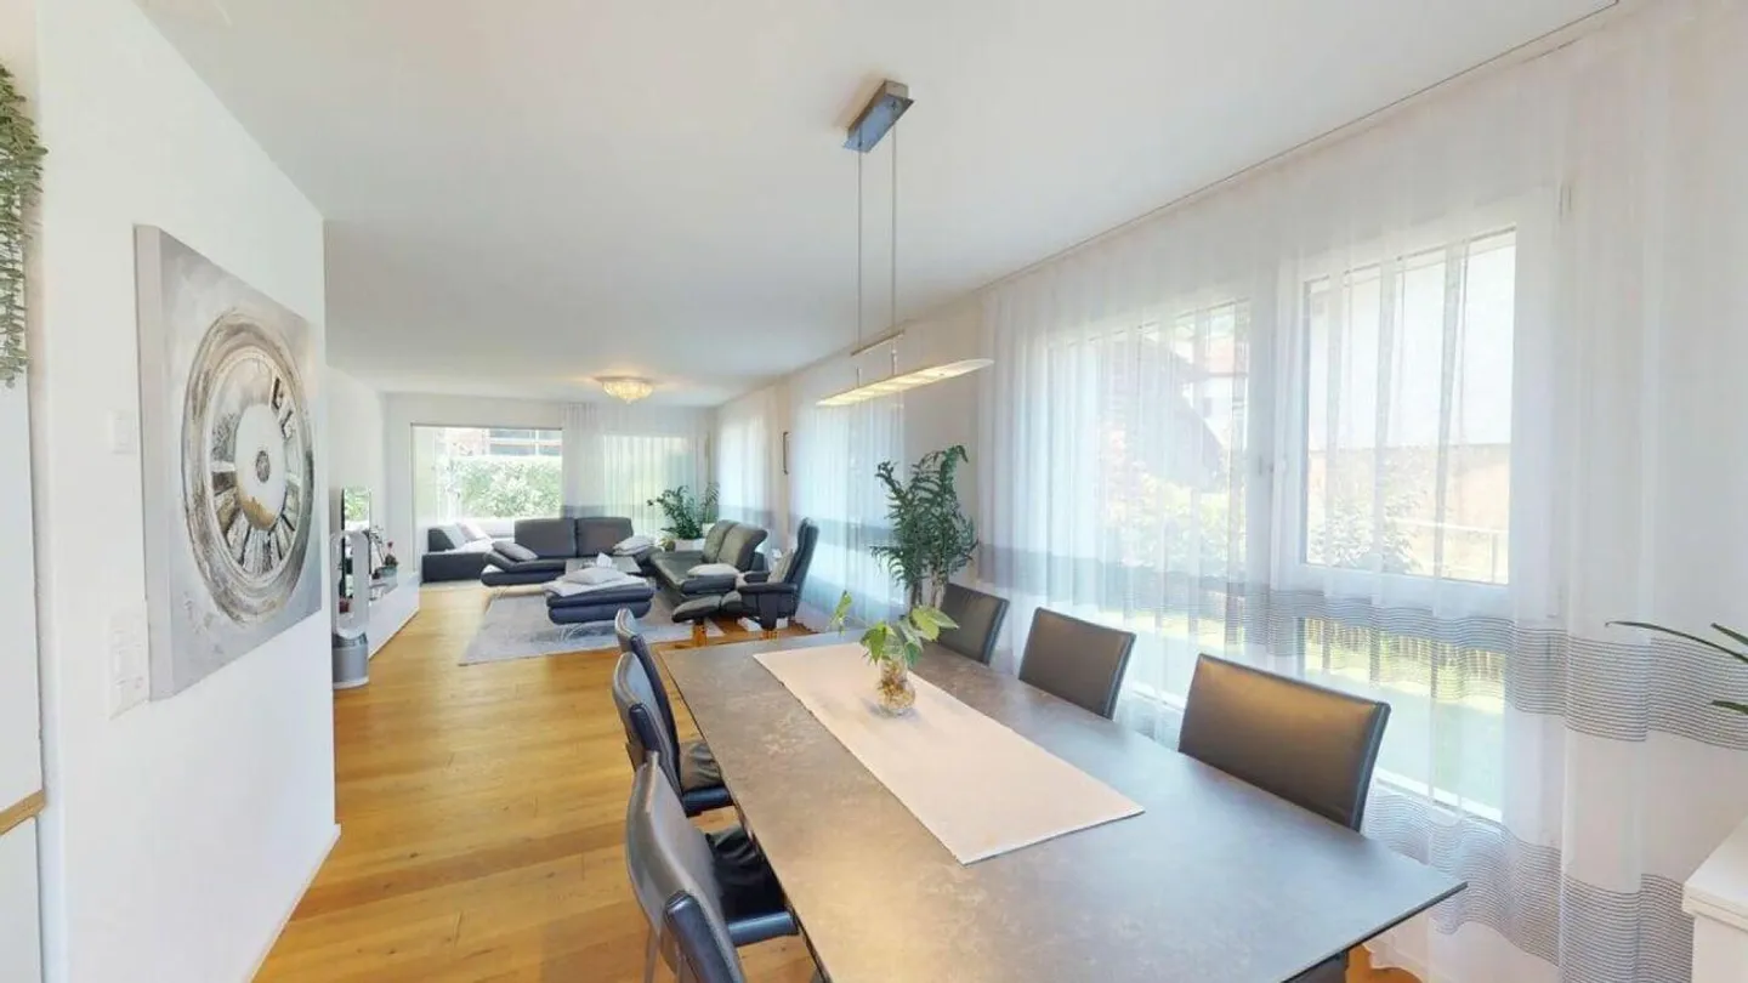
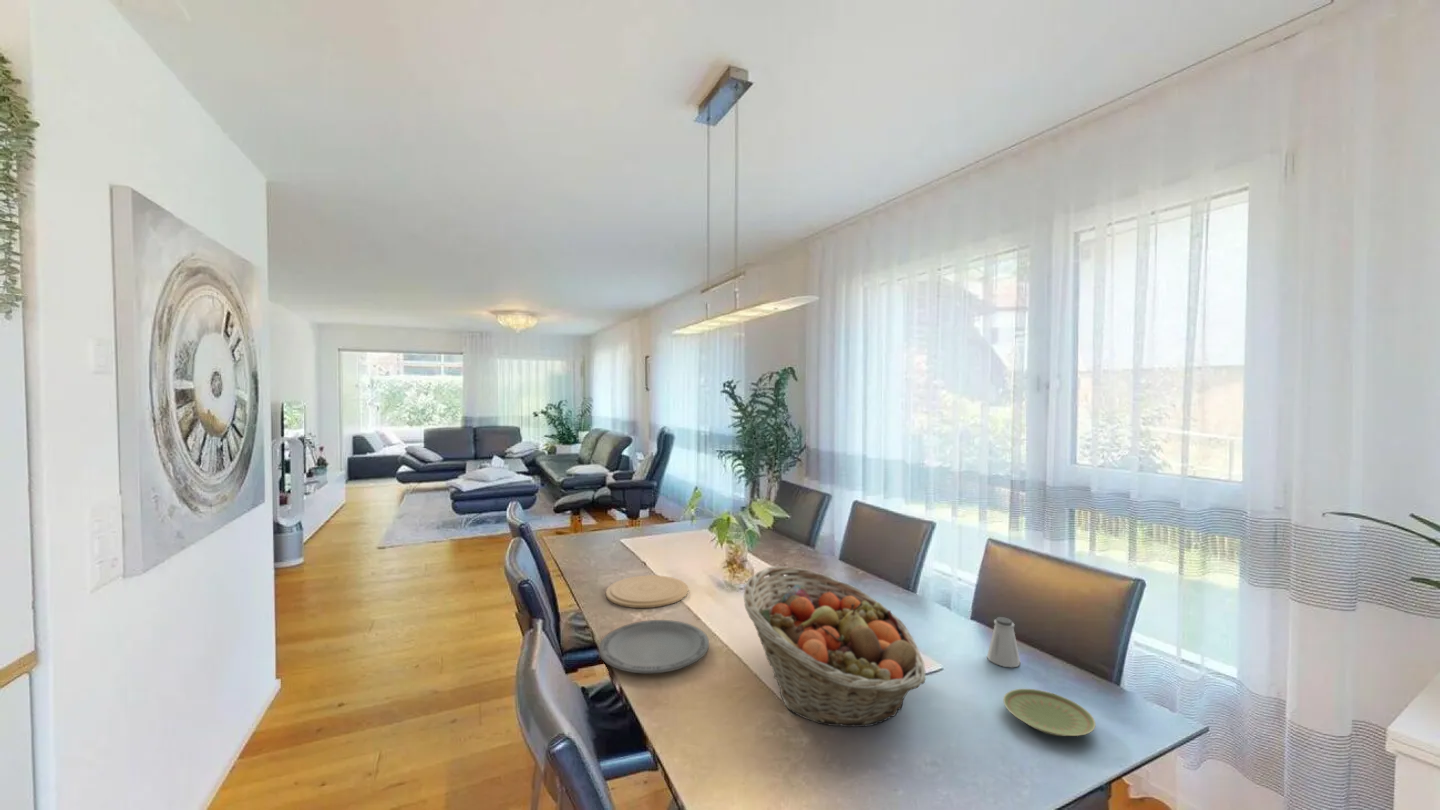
+ plate [598,619,710,674]
+ saltshaker [986,616,1021,668]
+ fruit basket [743,566,927,728]
+ plate [1002,688,1097,737]
+ plate [605,574,689,609]
